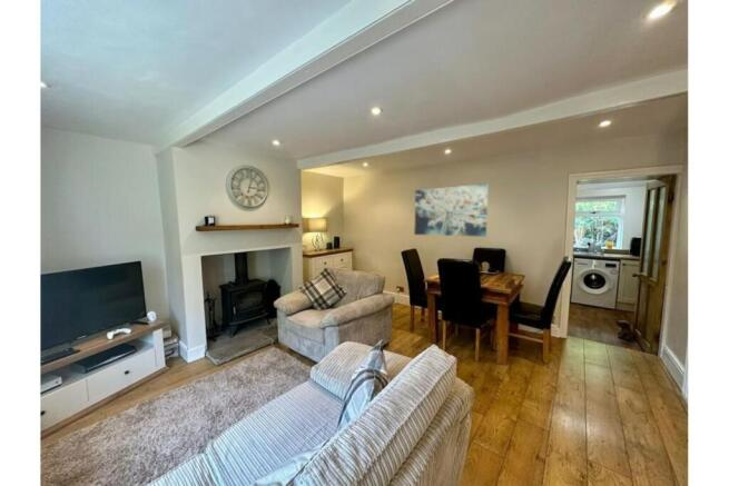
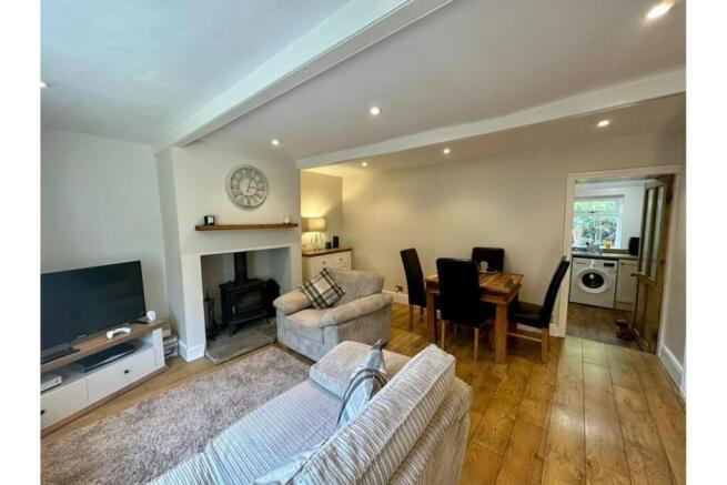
- wall art [413,182,490,238]
